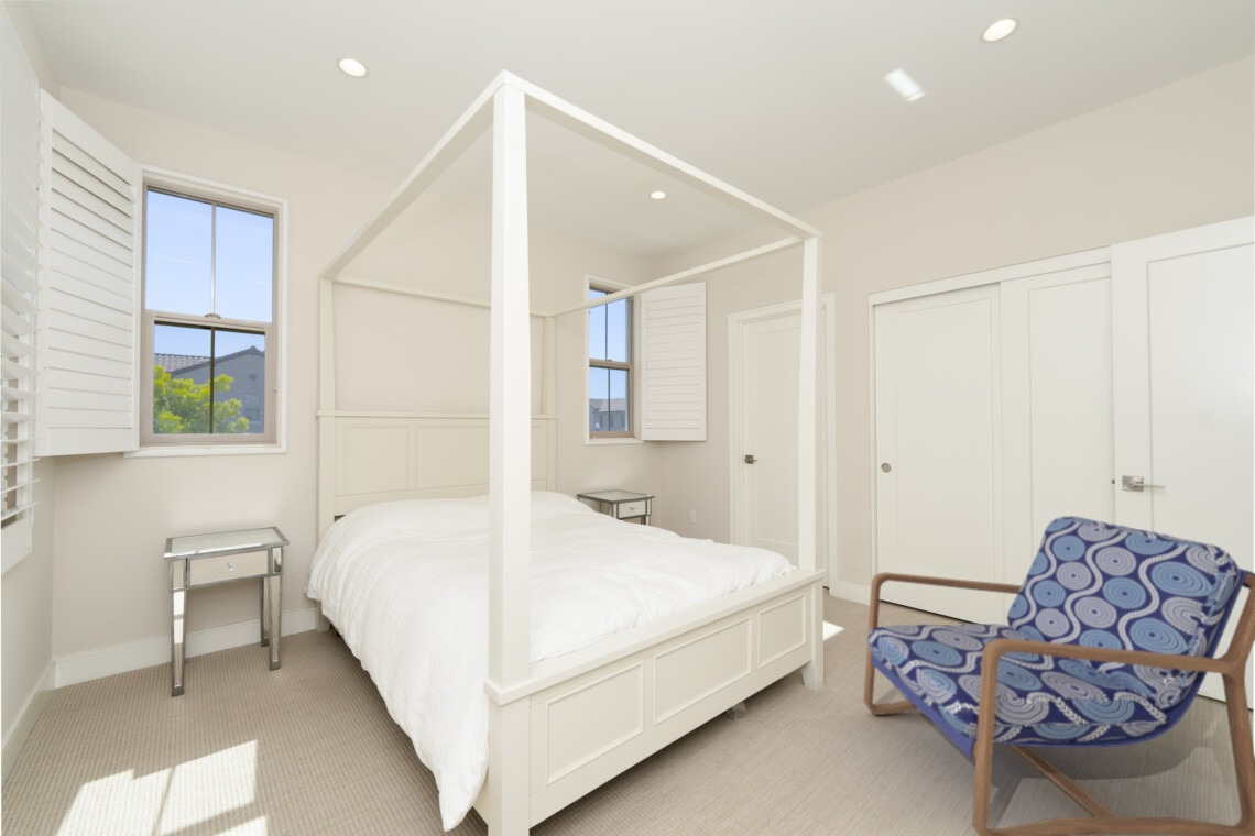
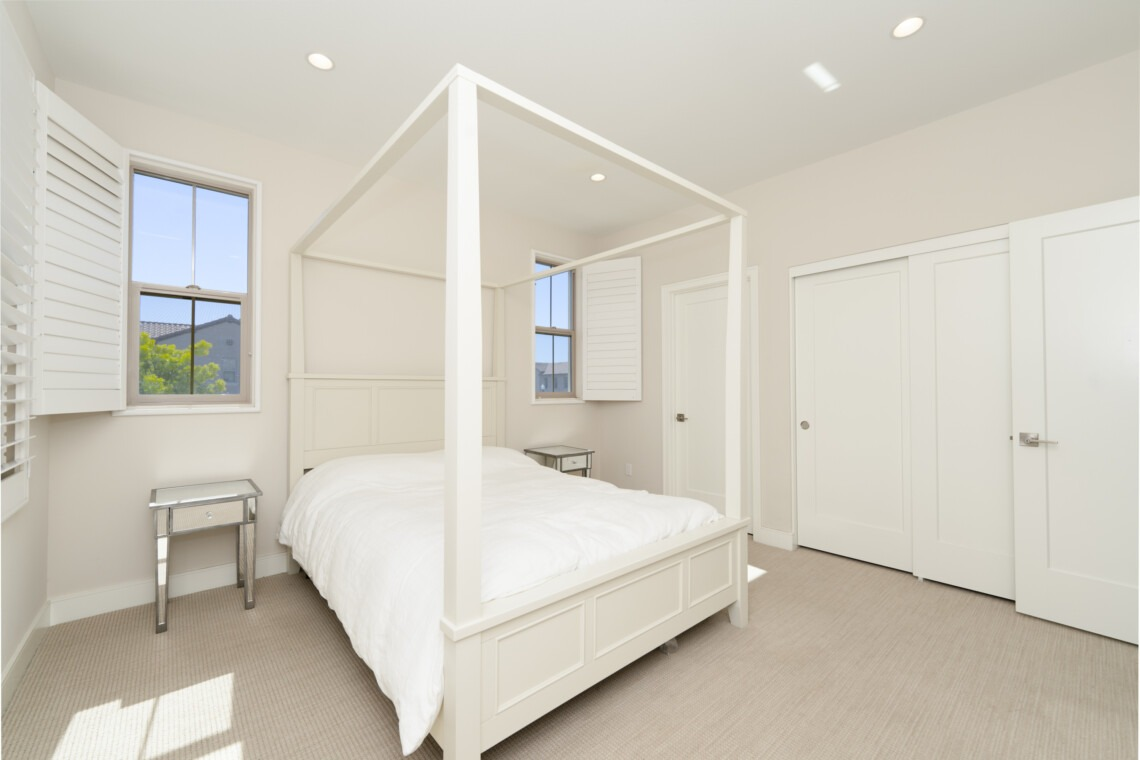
- armchair [862,515,1255,836]
